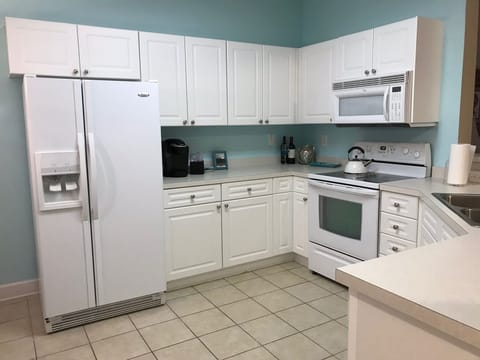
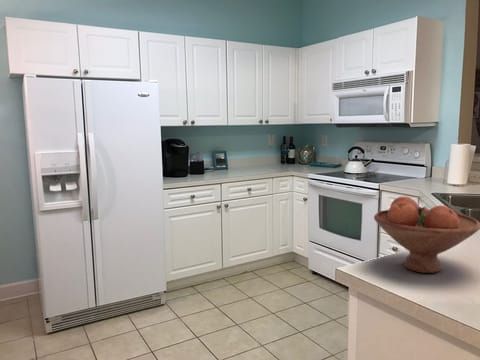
+ fruit bowl [373,196,480,274]
